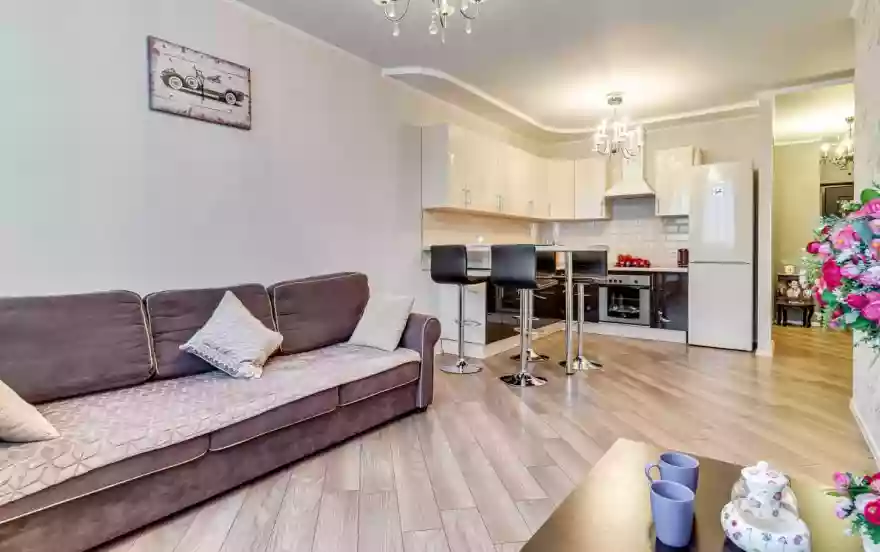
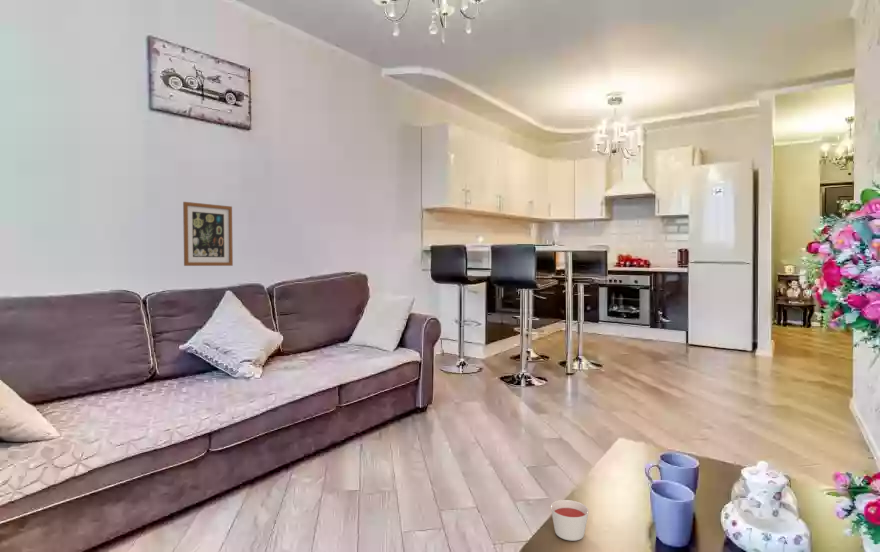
+ candle [550,499,590,542]
+ wall art [182,201,234,267]
